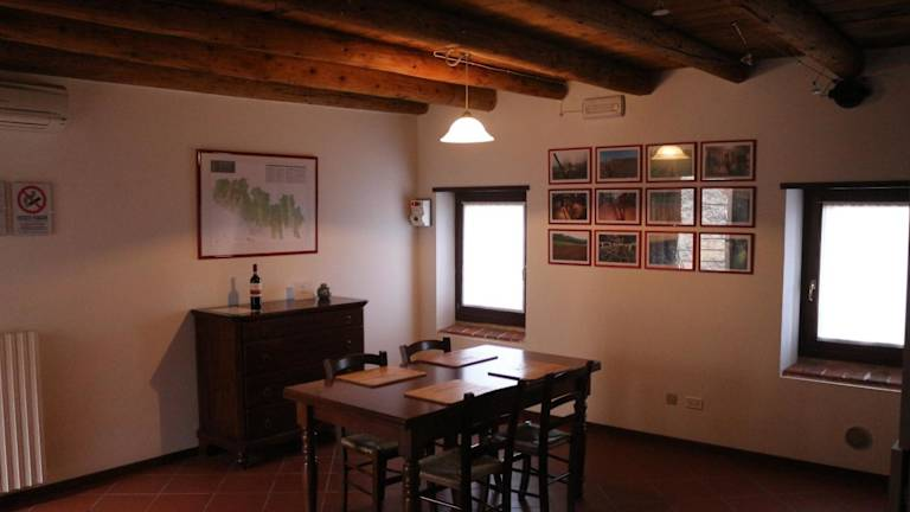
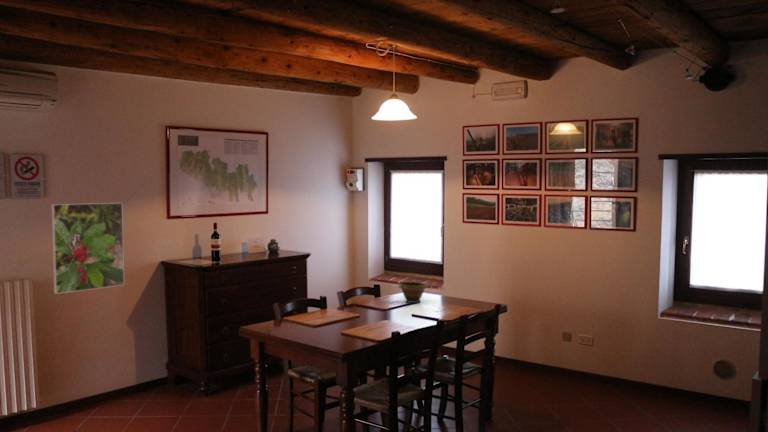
+ bowl [397,281,430,304]
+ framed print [50,202,125,295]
